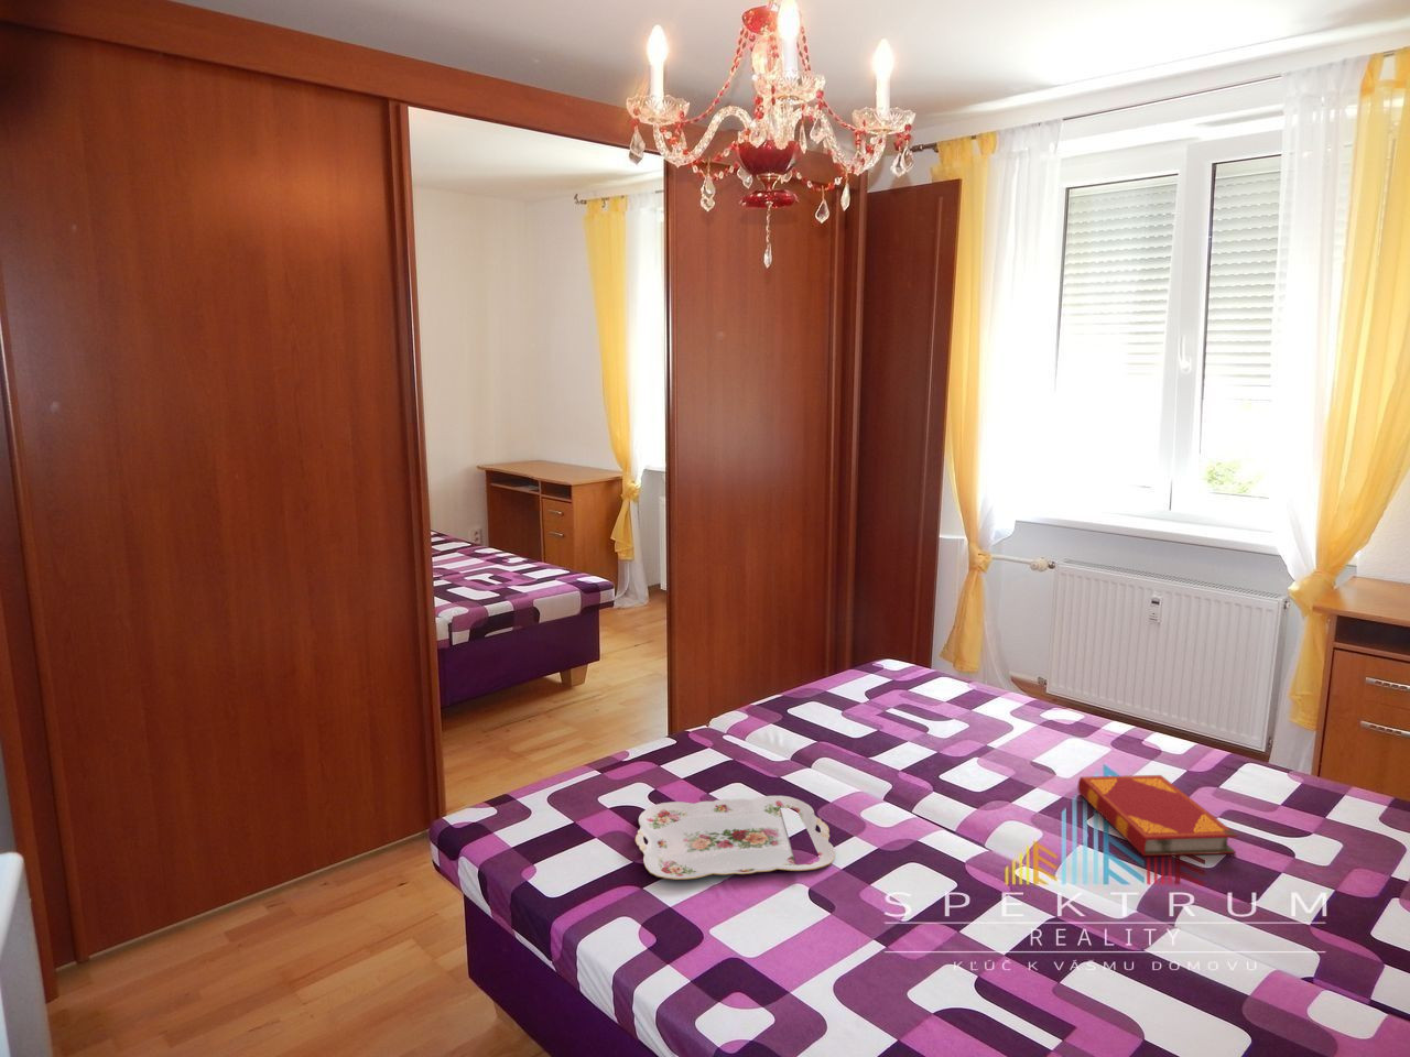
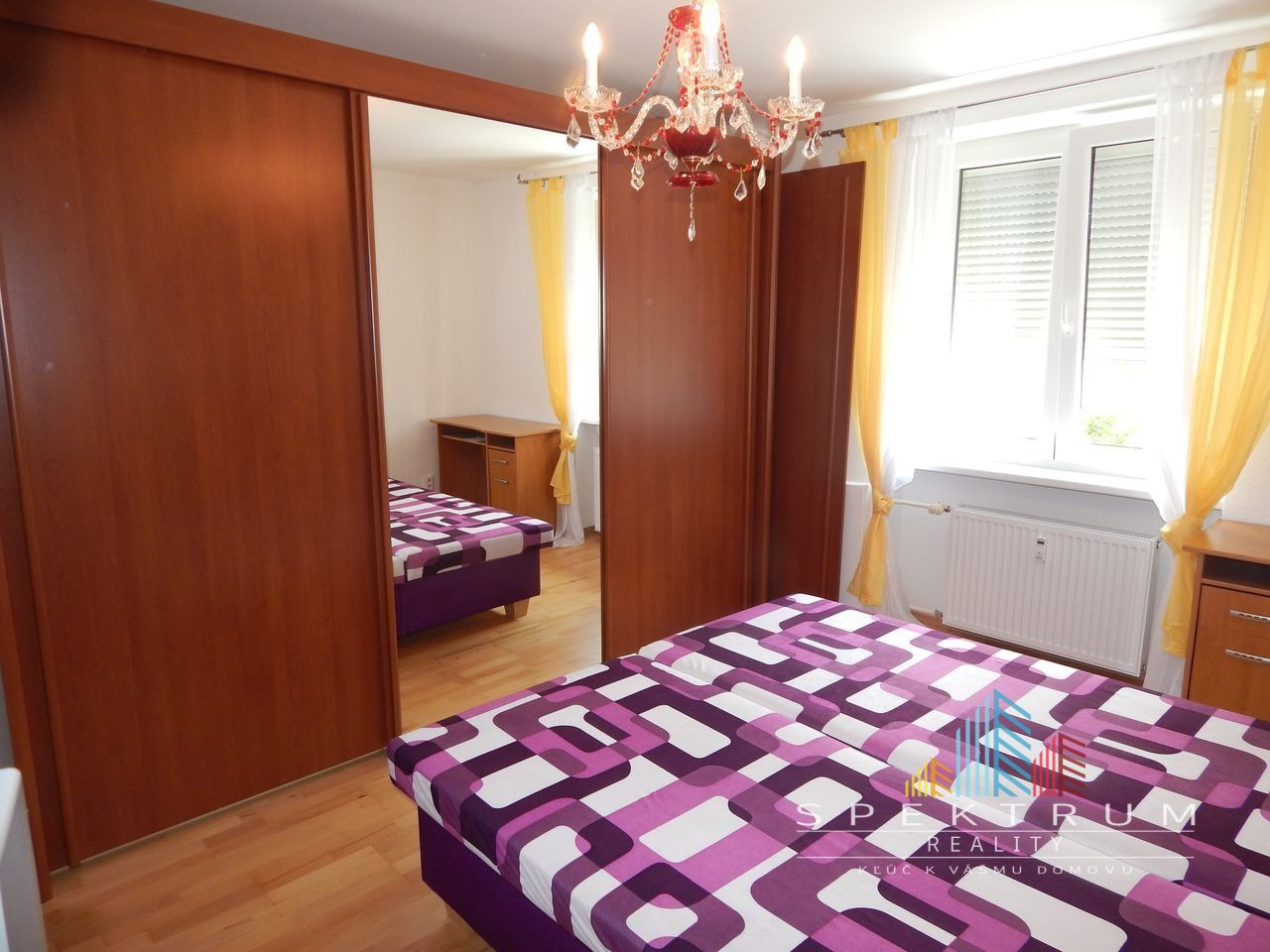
- hardback book [1077,774,1239,857]
- serving tray [635,795,836,880]
